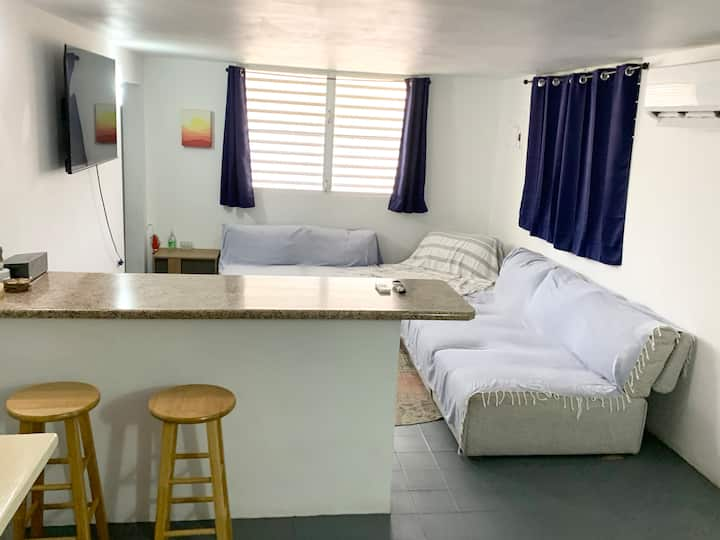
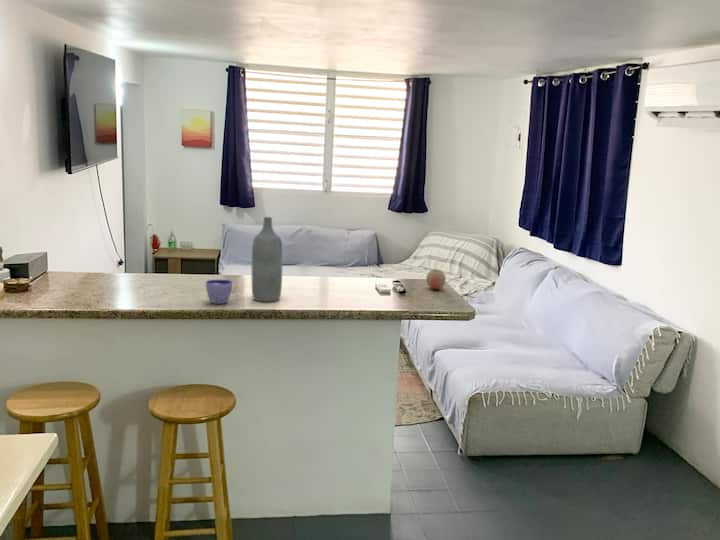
+ cup [205,279,233,305]
+ bottle [251,216,283,302]
+ fruit [425,268,447,290]
